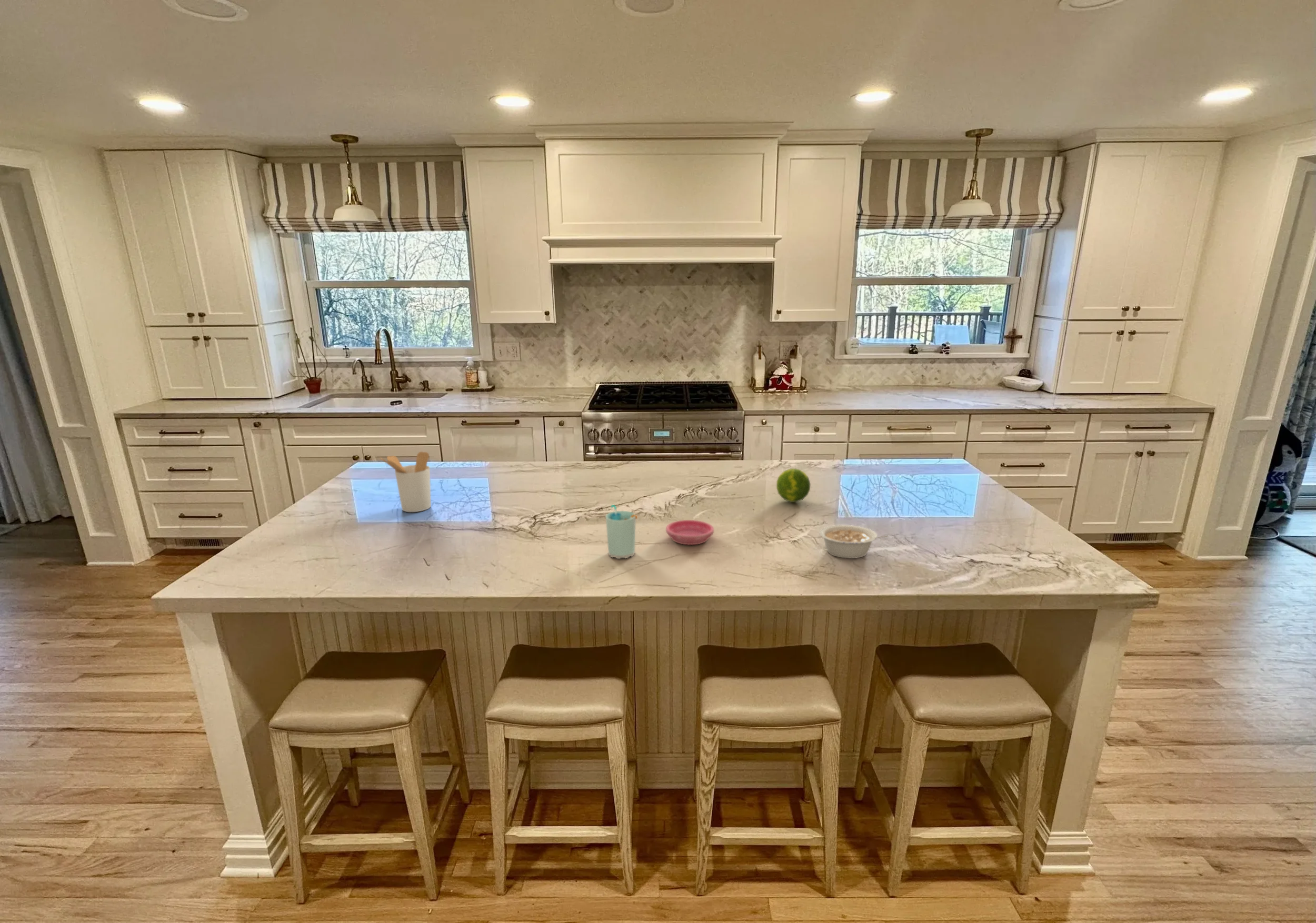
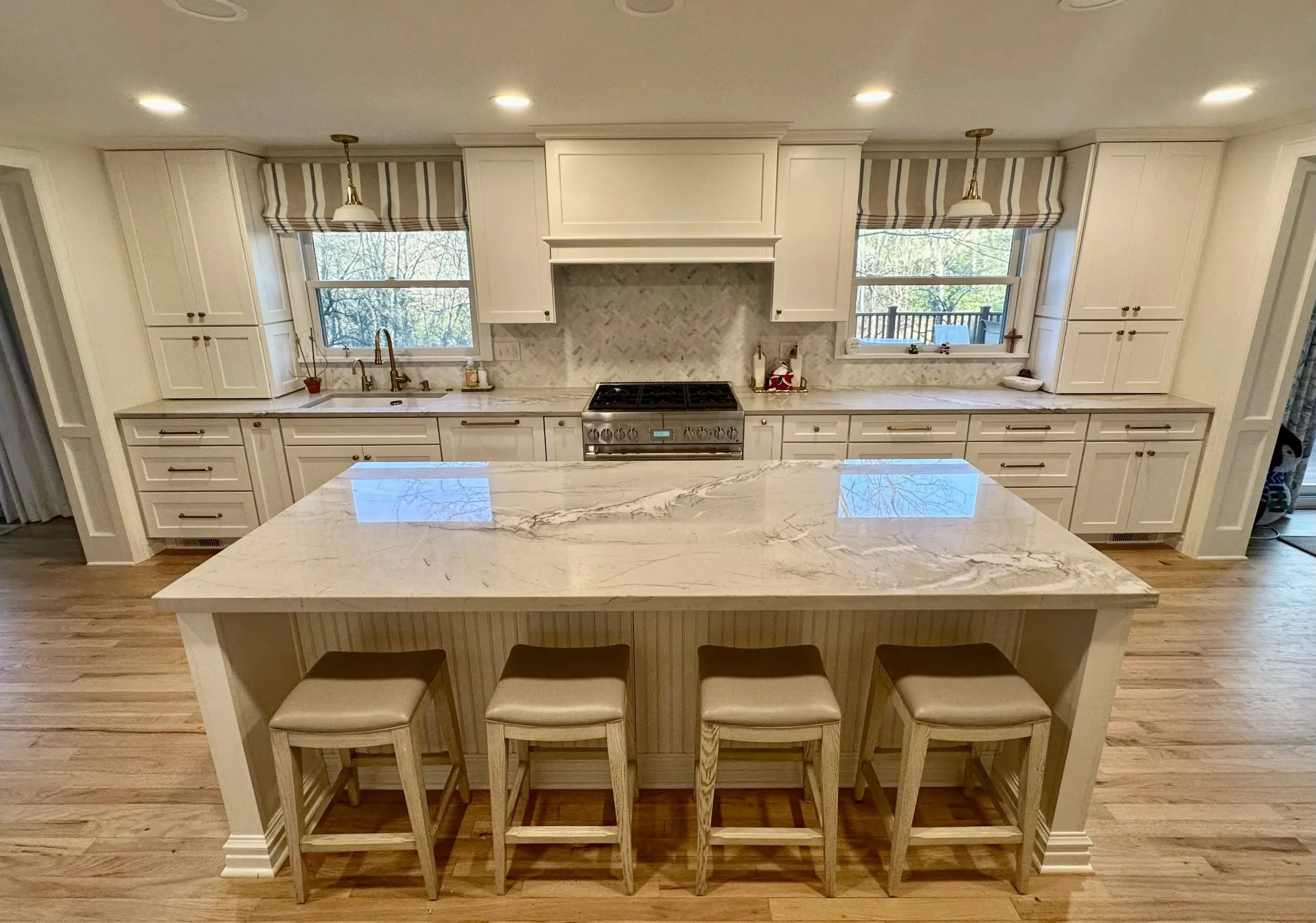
- utensil holder [379,451,432,513]
- saucer [665,519,714,545]
- cup [605,504,638,559]
- fruit [776,468,811,503]
- legume [819,525,890,559]
